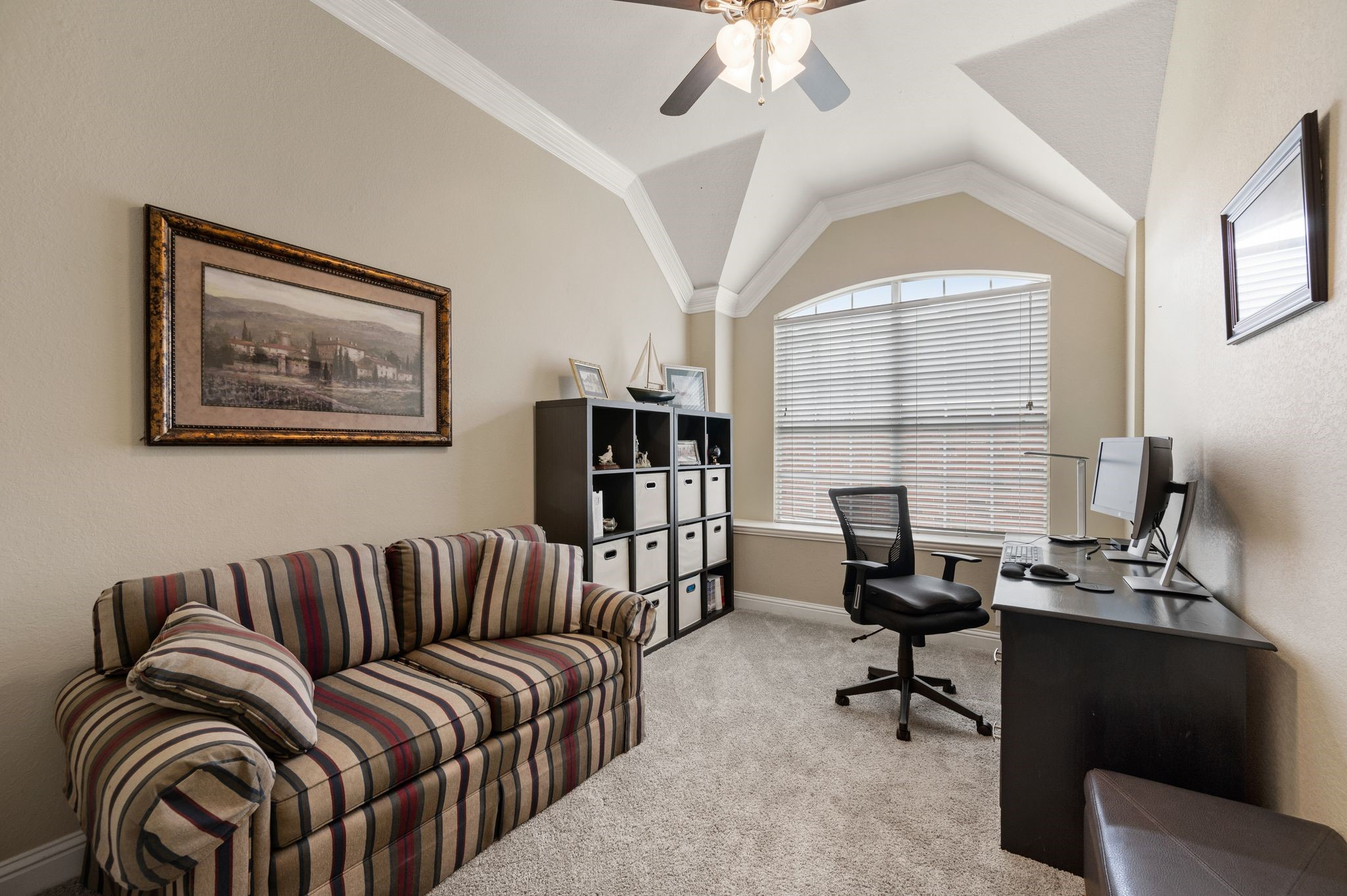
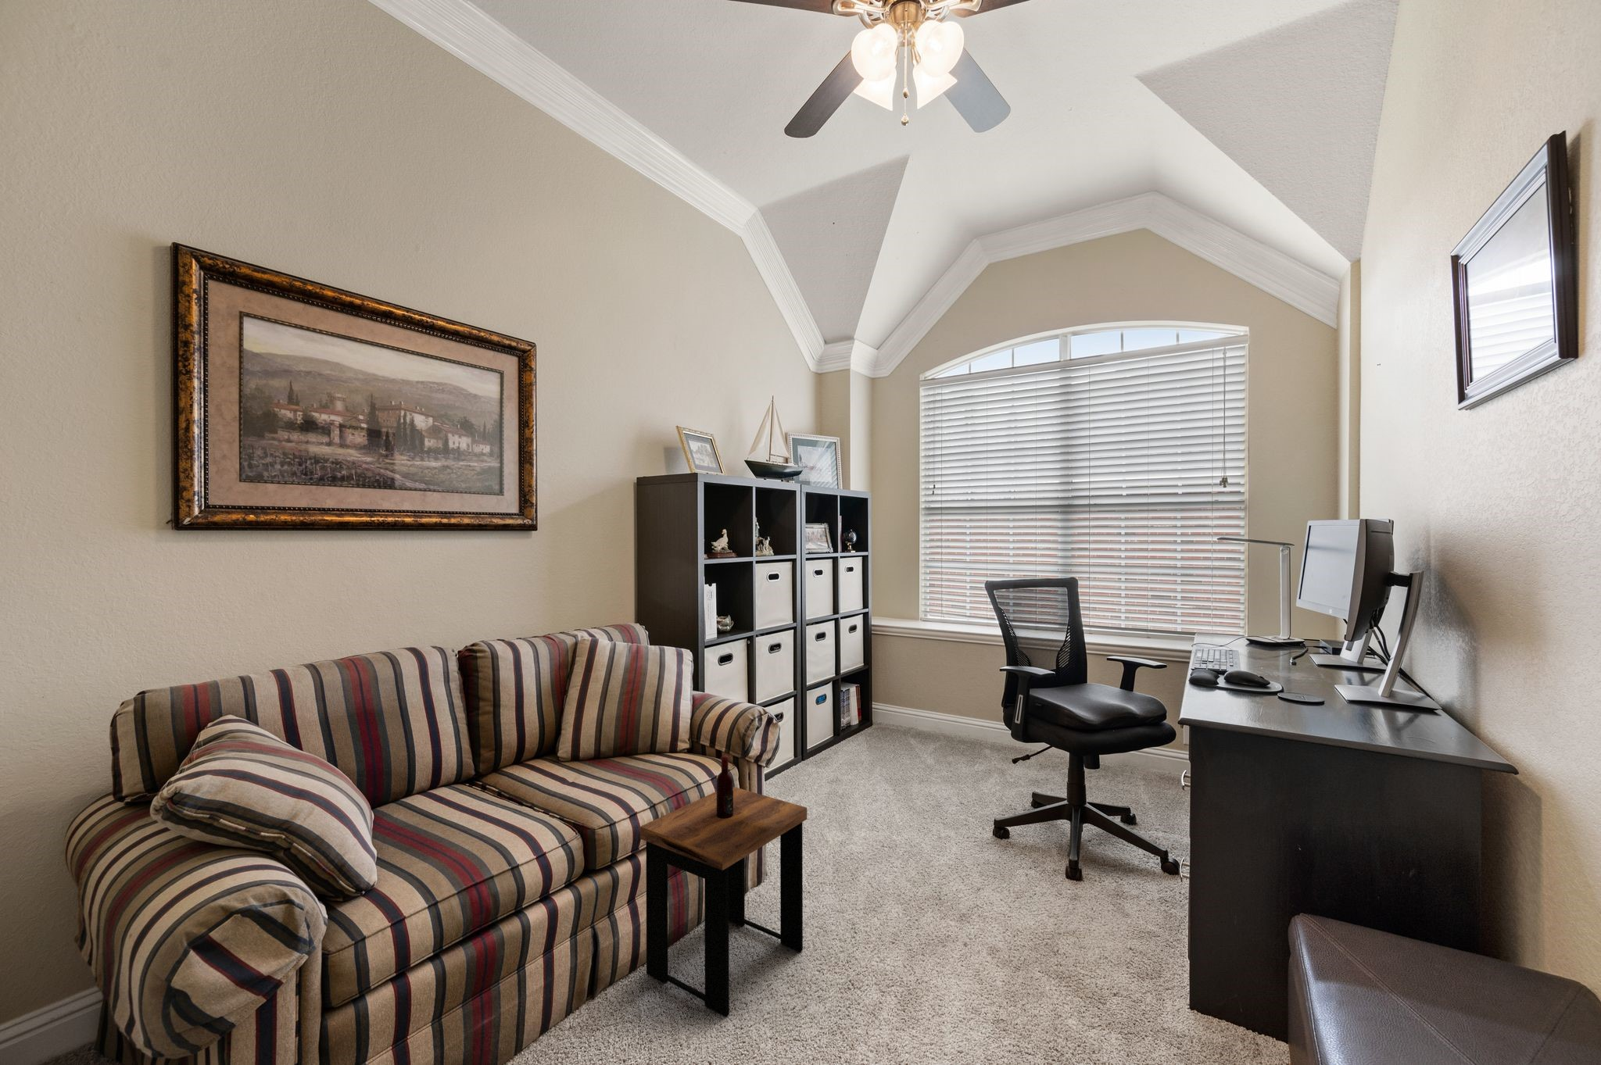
+ side table [639,755,807,1019]
